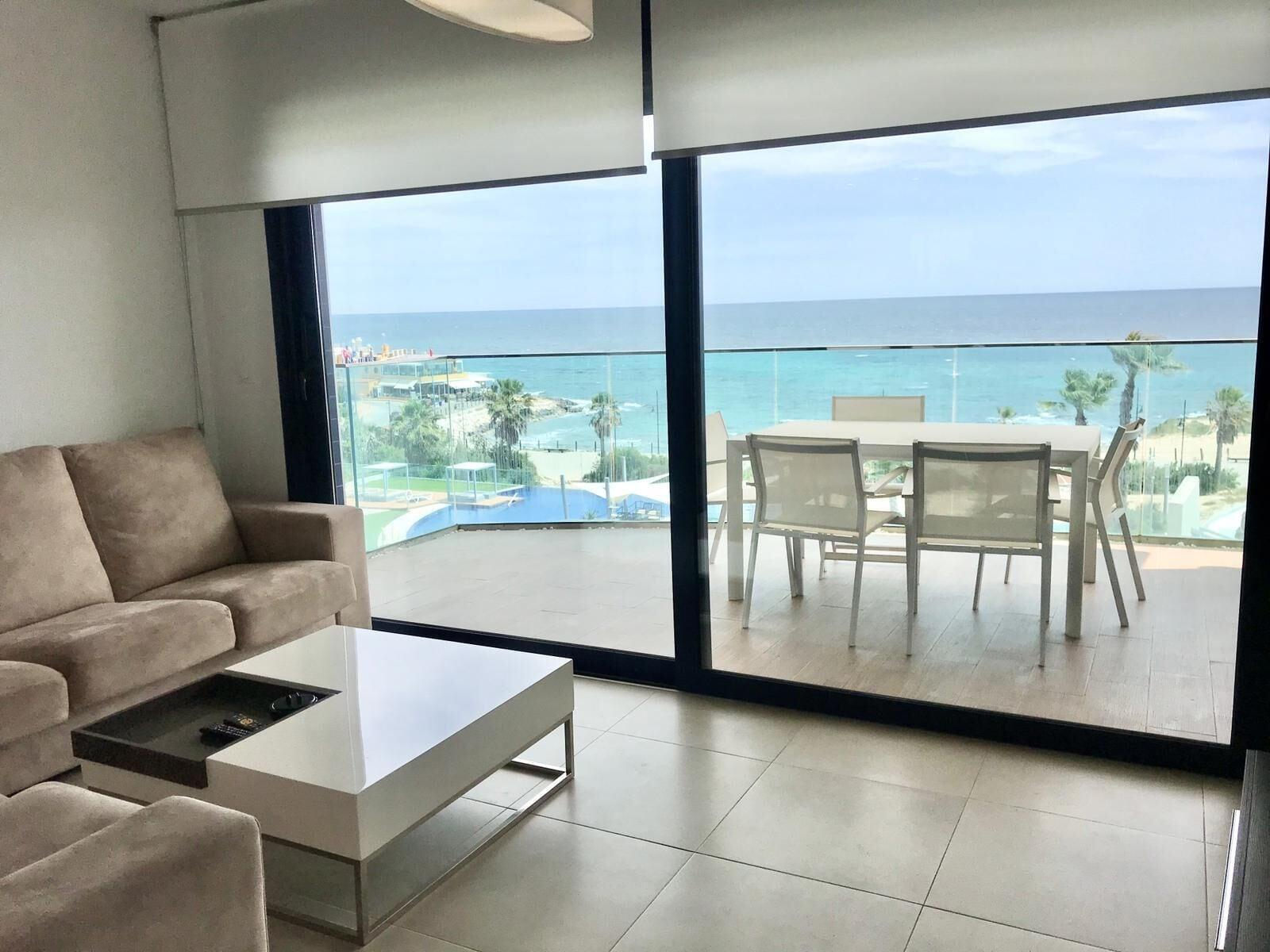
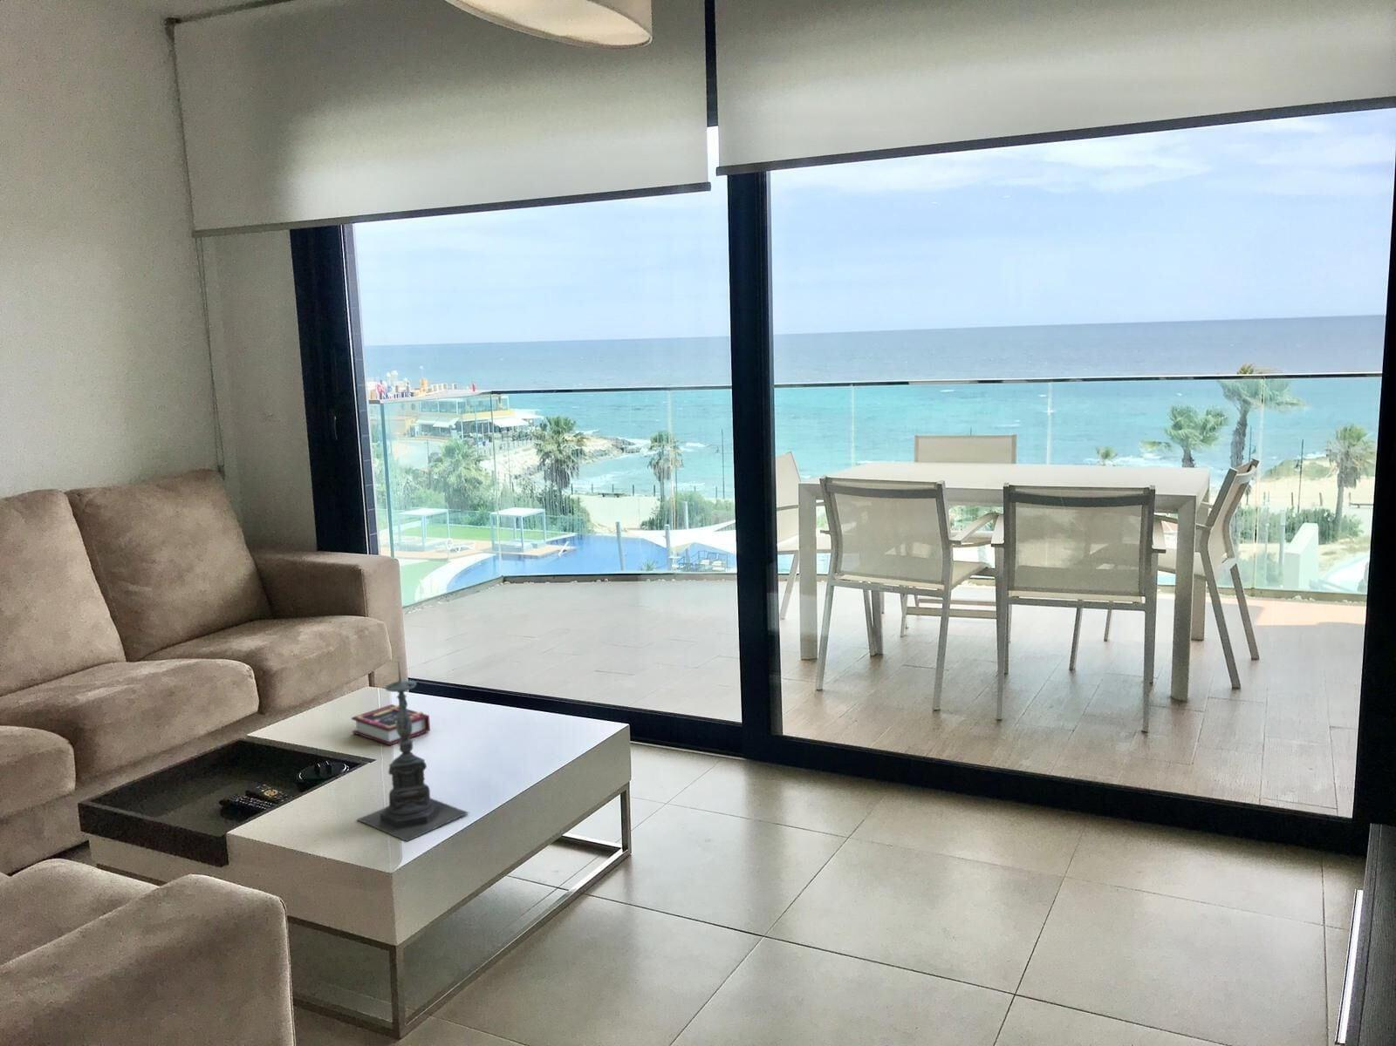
+ candle holder [356,660,470,842]
+ book [351,703,431,746]
